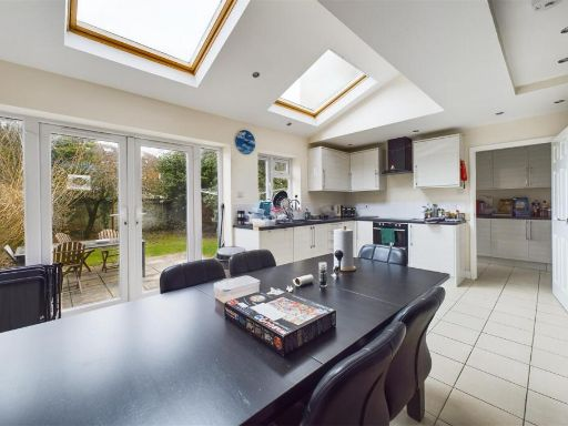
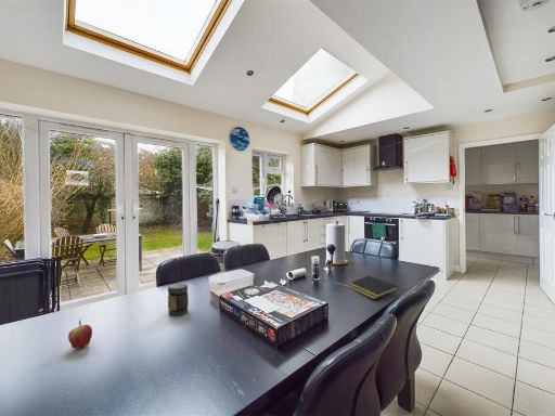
+ fruit [67,315,93,350]
+ jar [167,283,190,316]
+ notepad [346,275,400,300]
